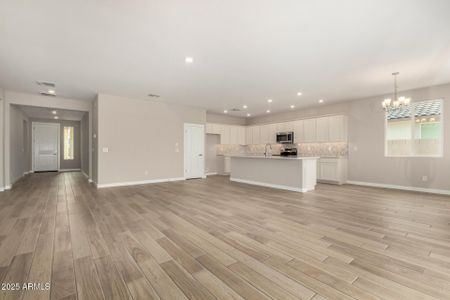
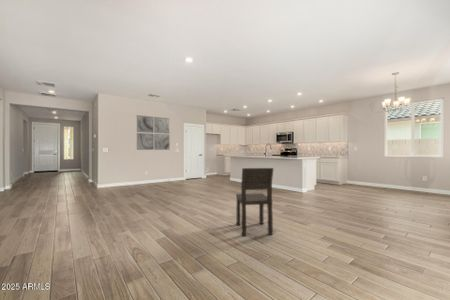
+ wall art [136,114,171,151]
+ dining chair [235,167,275,237]
